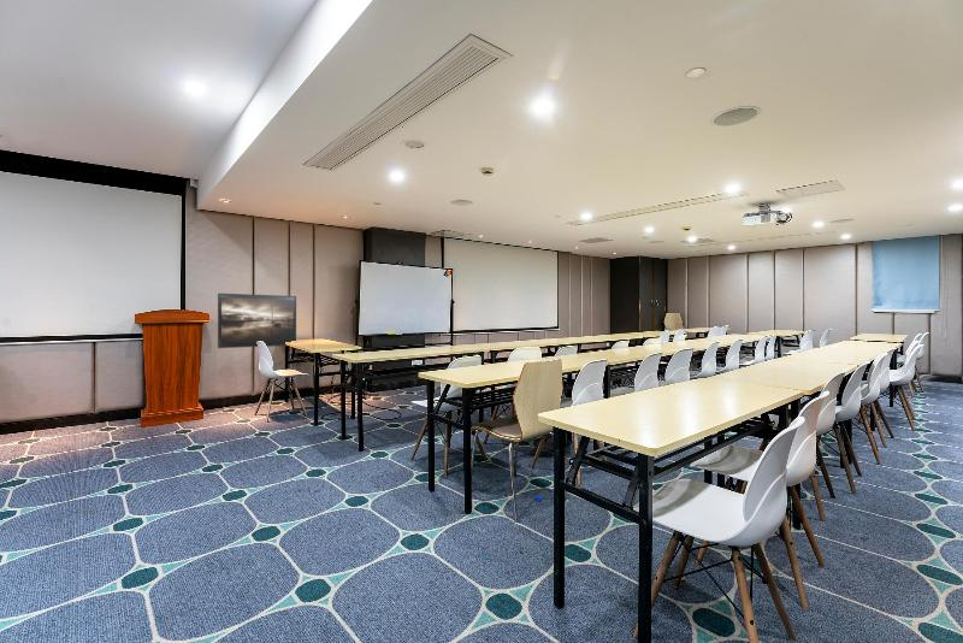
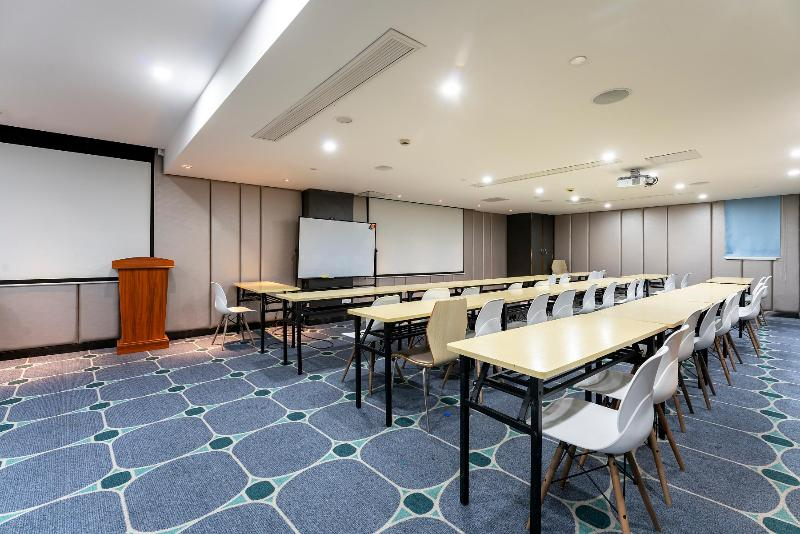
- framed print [217,293,297,349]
